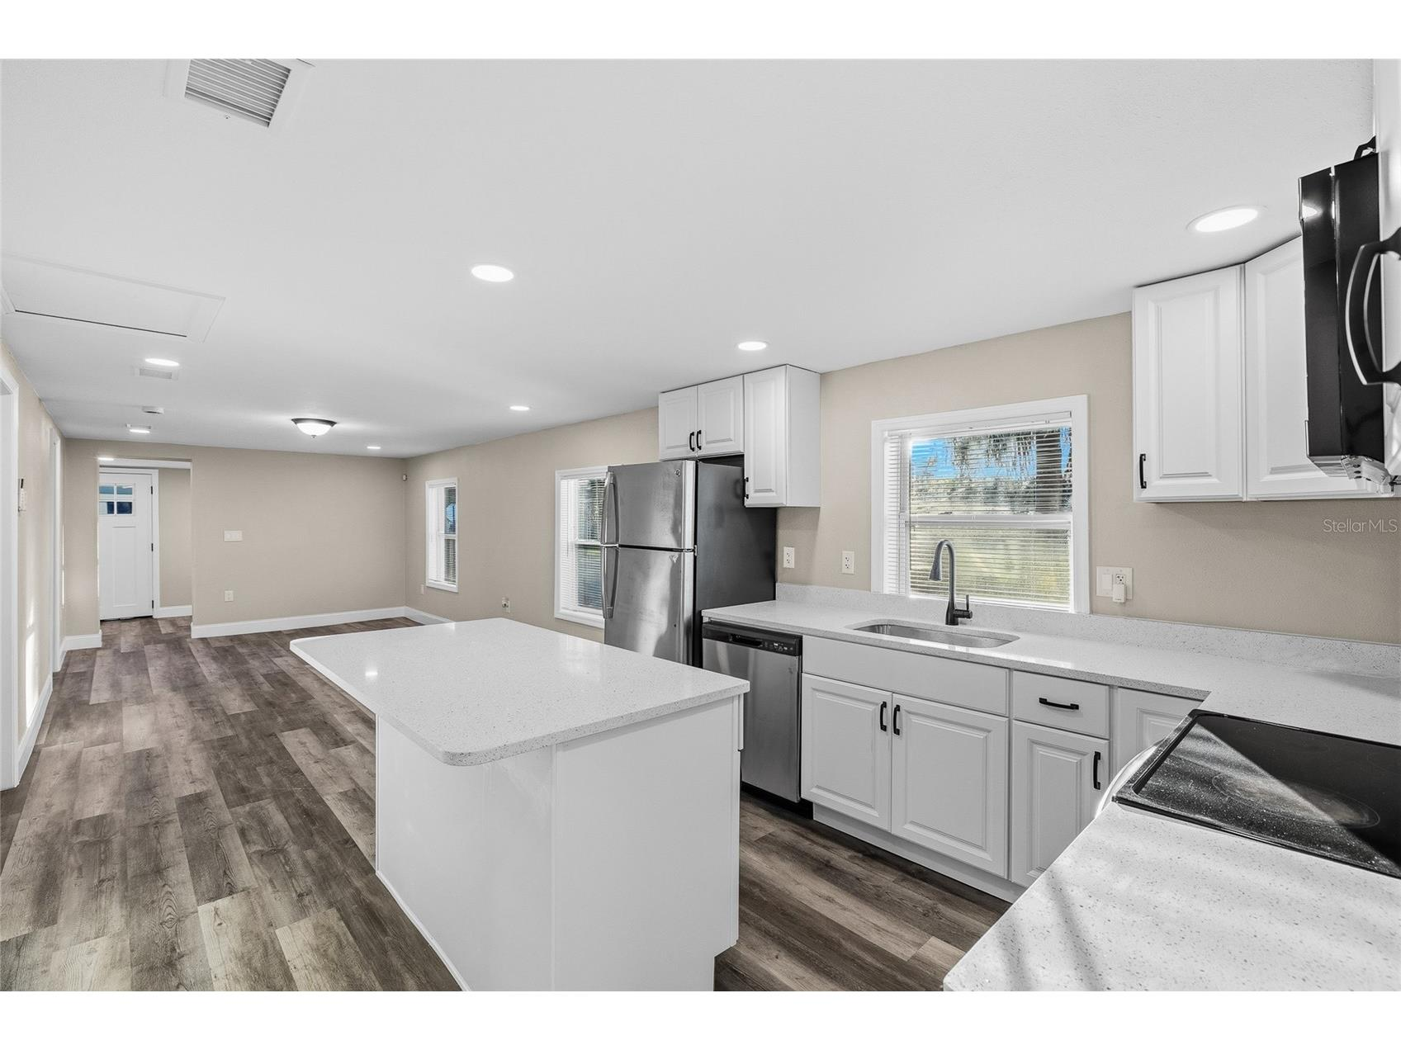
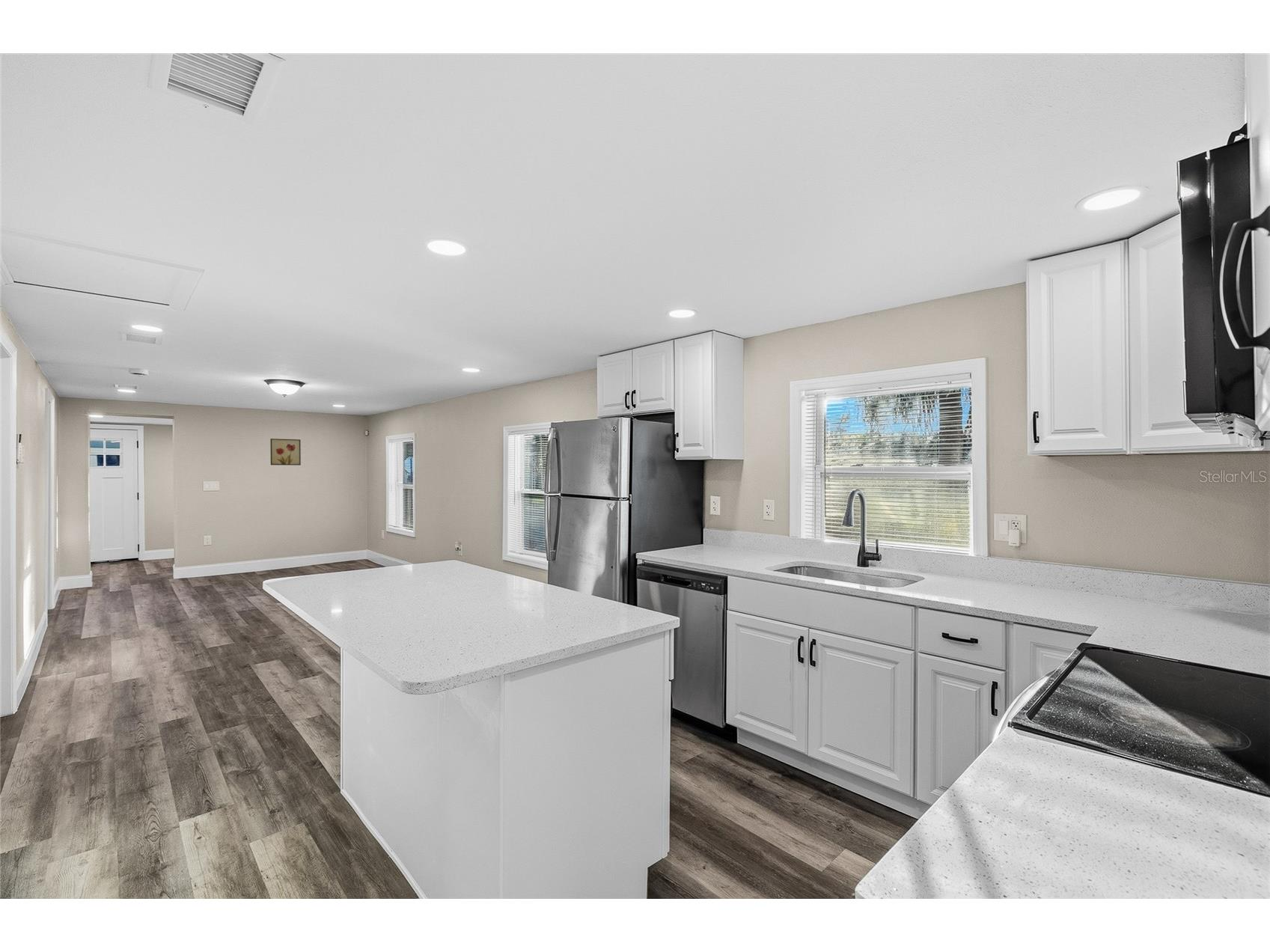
+ wall art [269,438,302,466]
